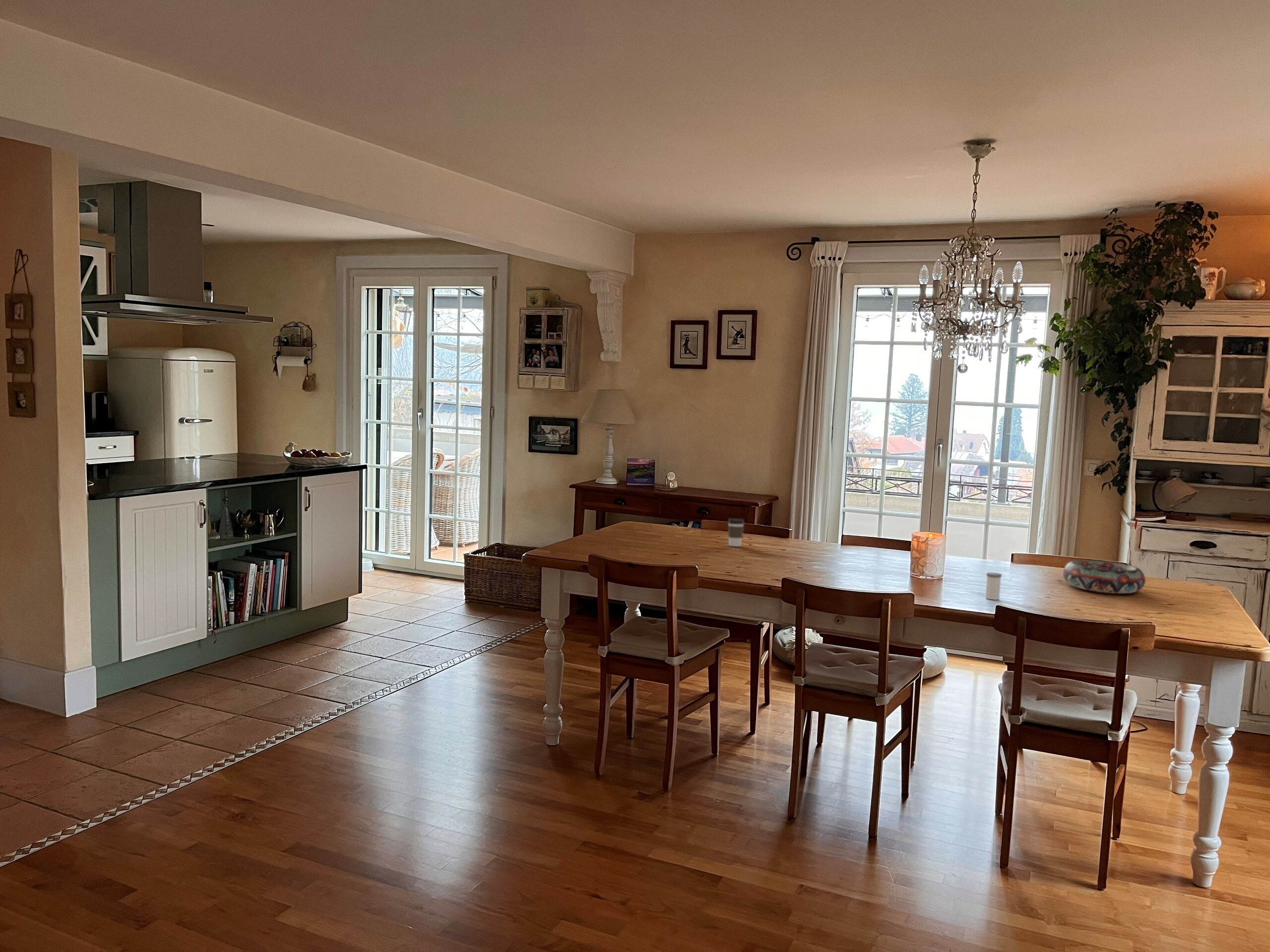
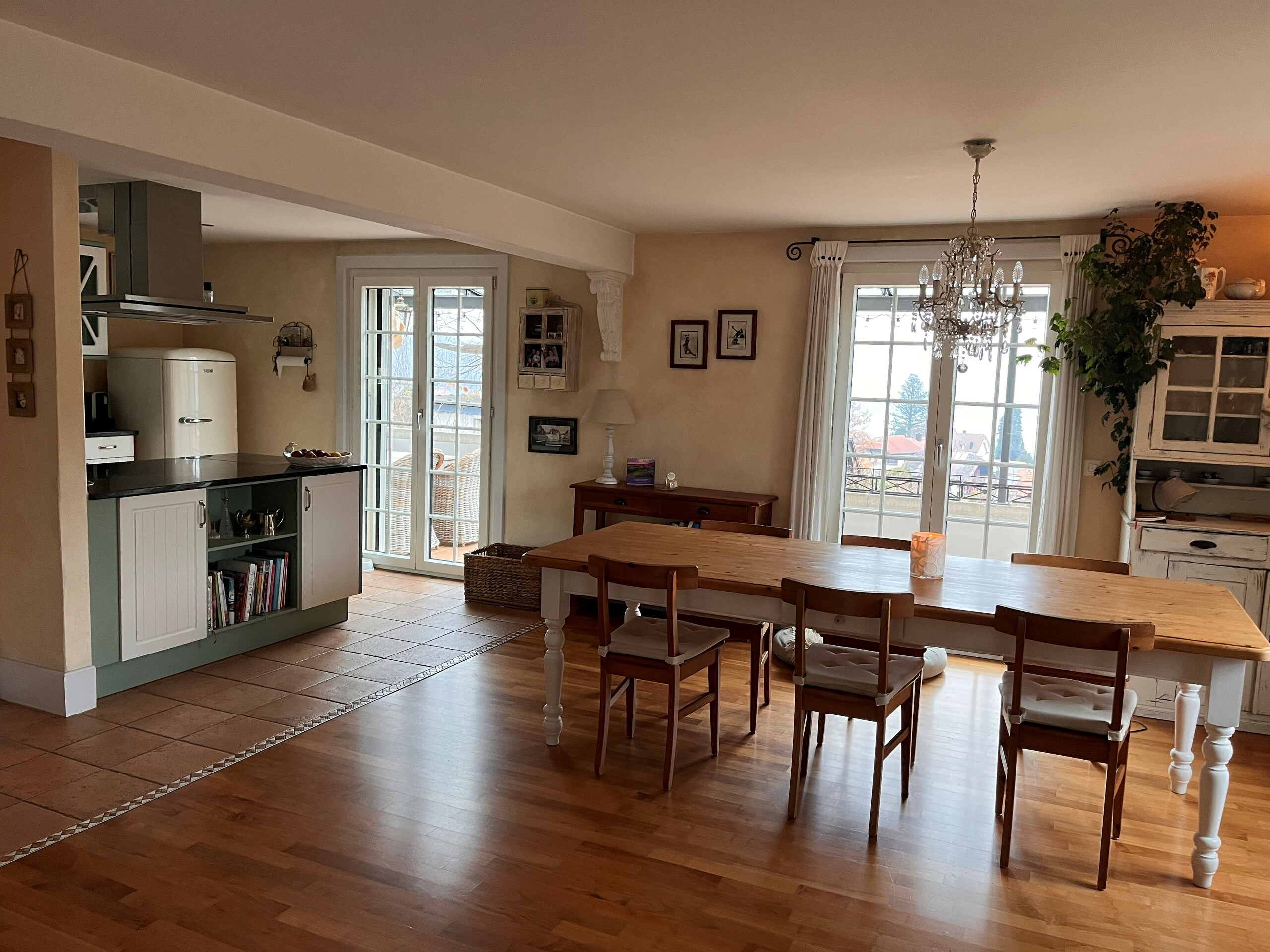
- salt shaker [985,572,1002,600]
- decorative bowl [1063,559,1146,594]
- coffee cup [727,518,745,547]
